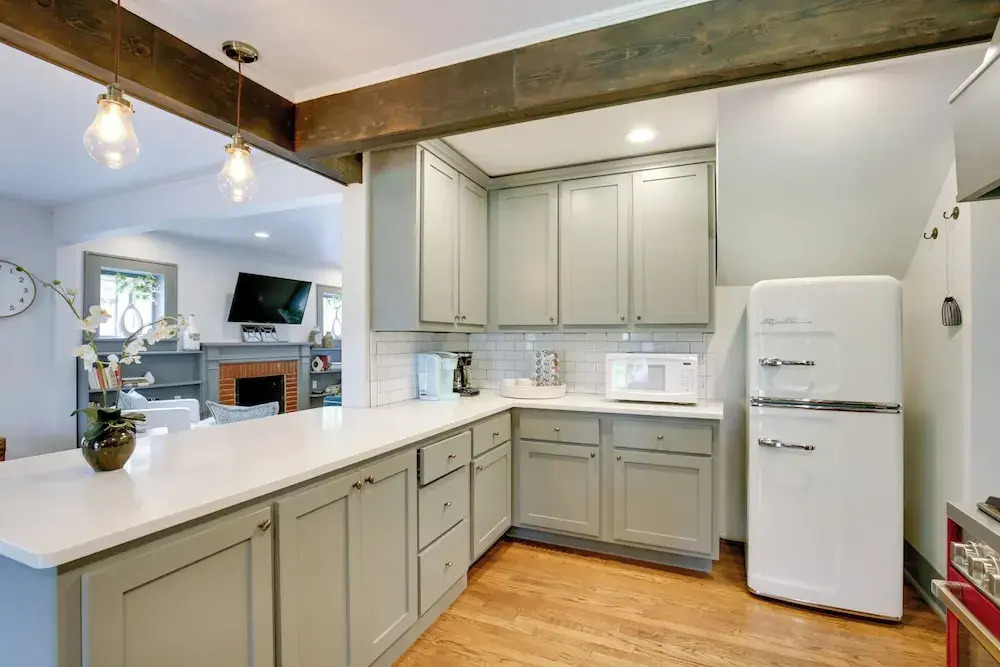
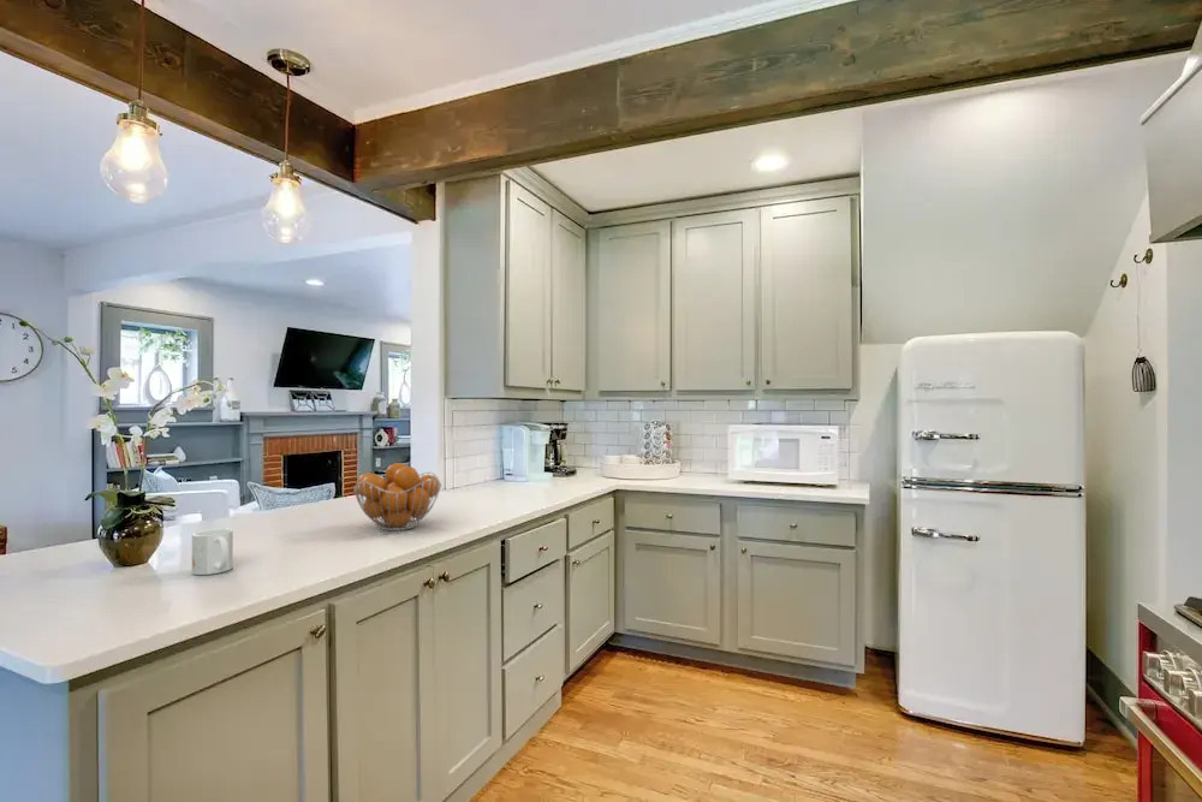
+ mug [191,527,234,576]
+ fruit basket [352,462,442,531]
